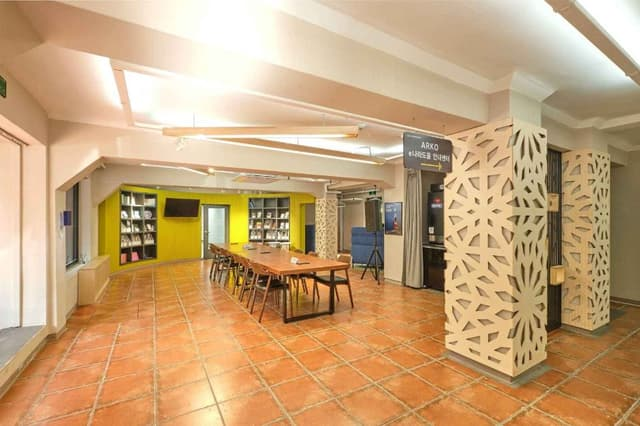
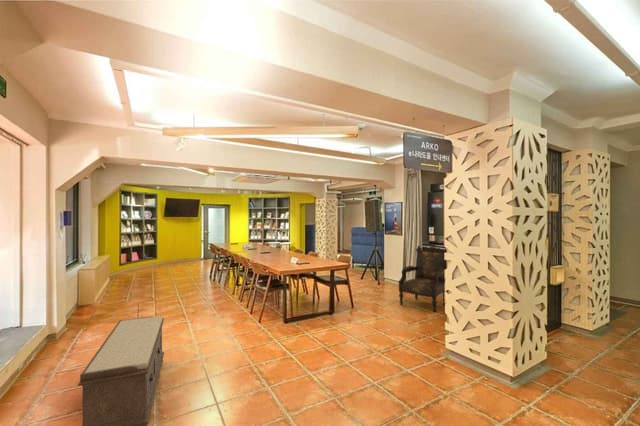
+ bench [77,315,165,426]
+ armchair [397,244,446,313]
